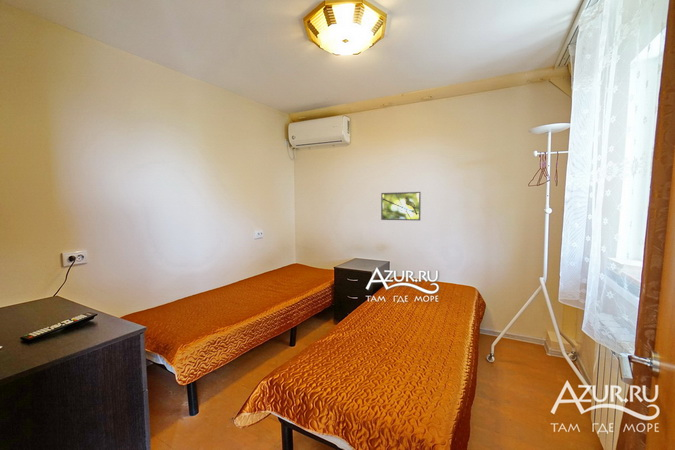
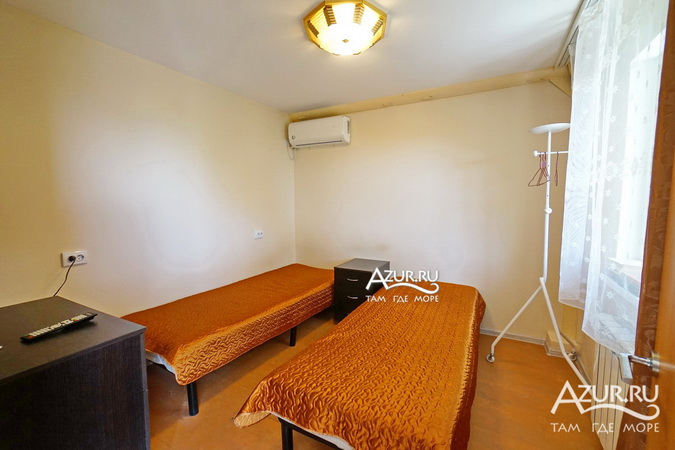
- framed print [380,191,422,222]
